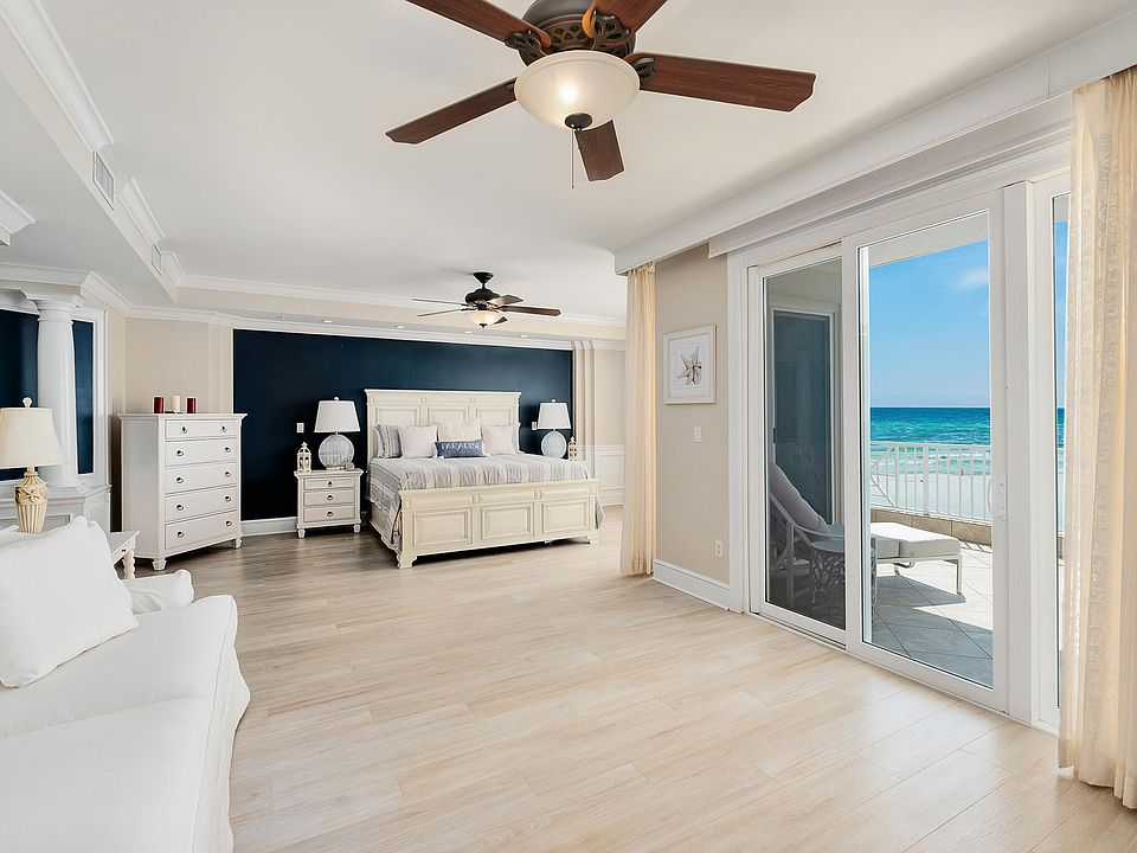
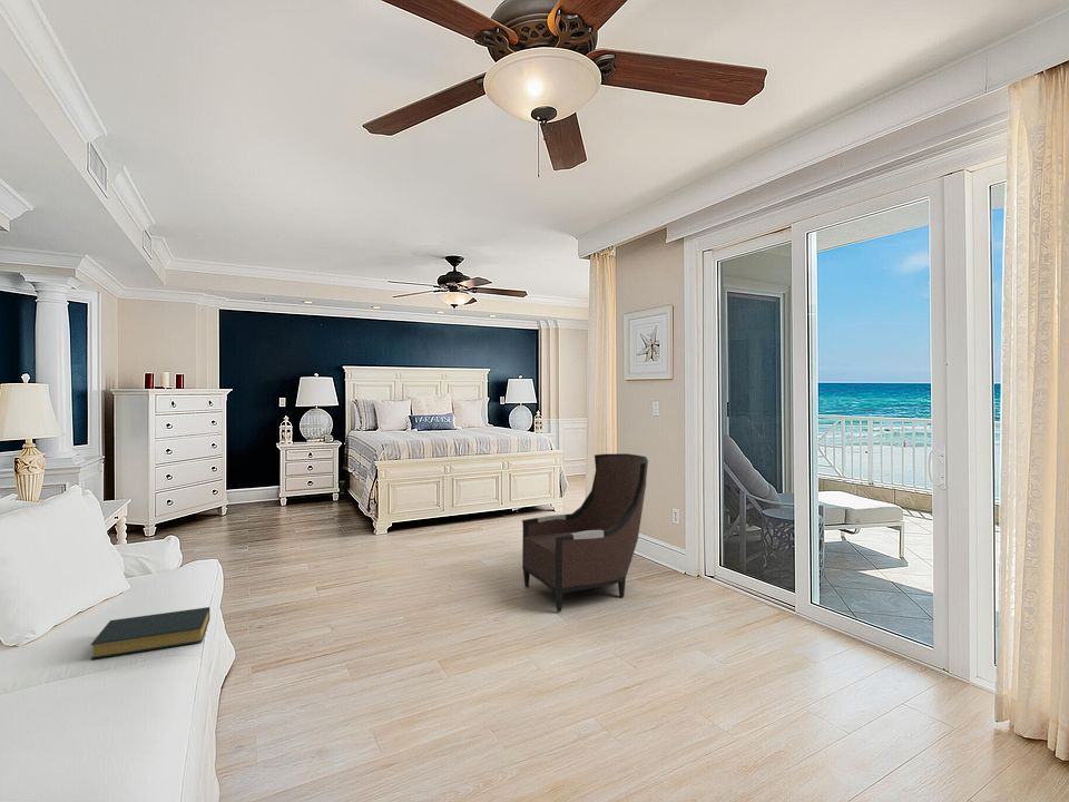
+ hardback book [90,606,210,661]
+ armchair [521,452,649,613]
